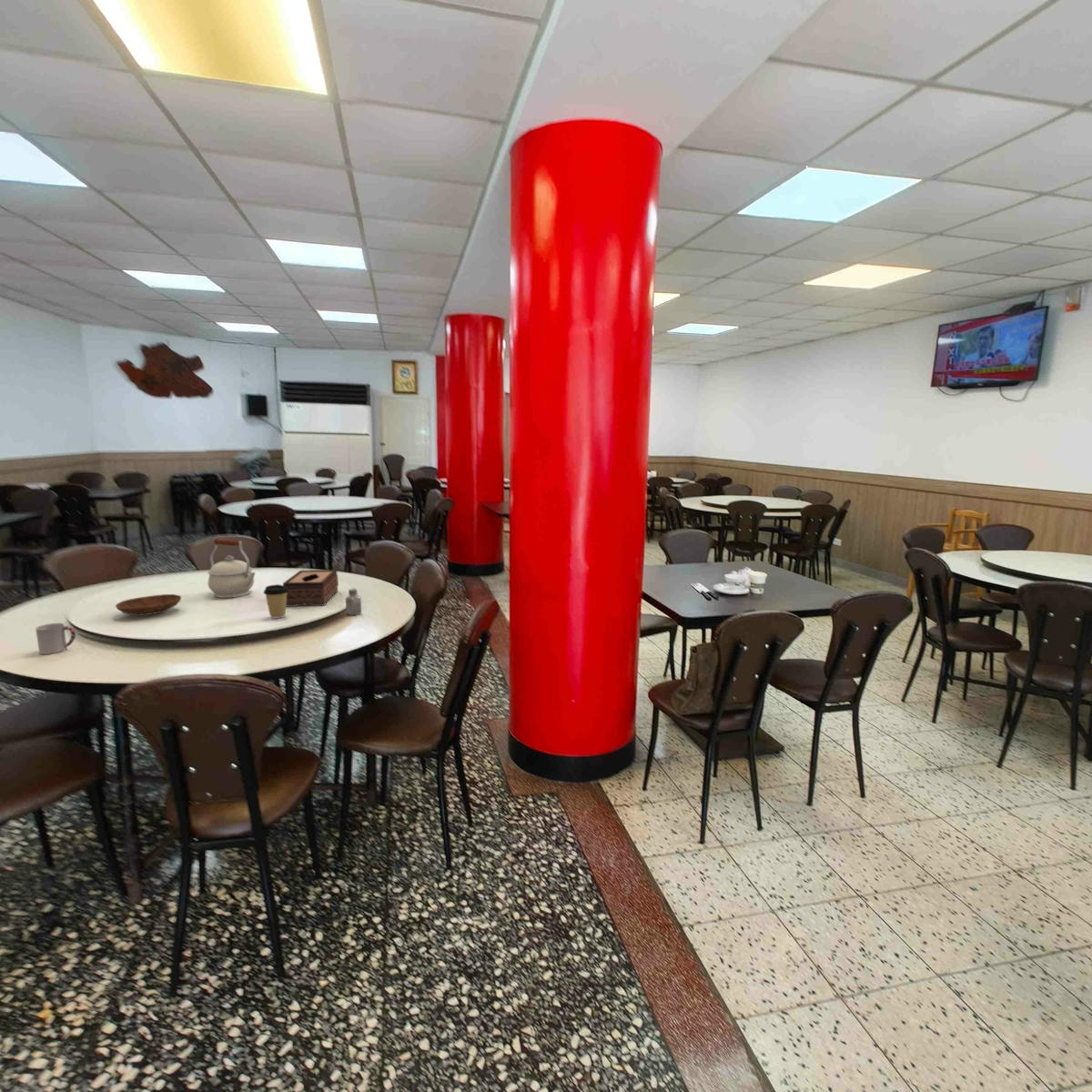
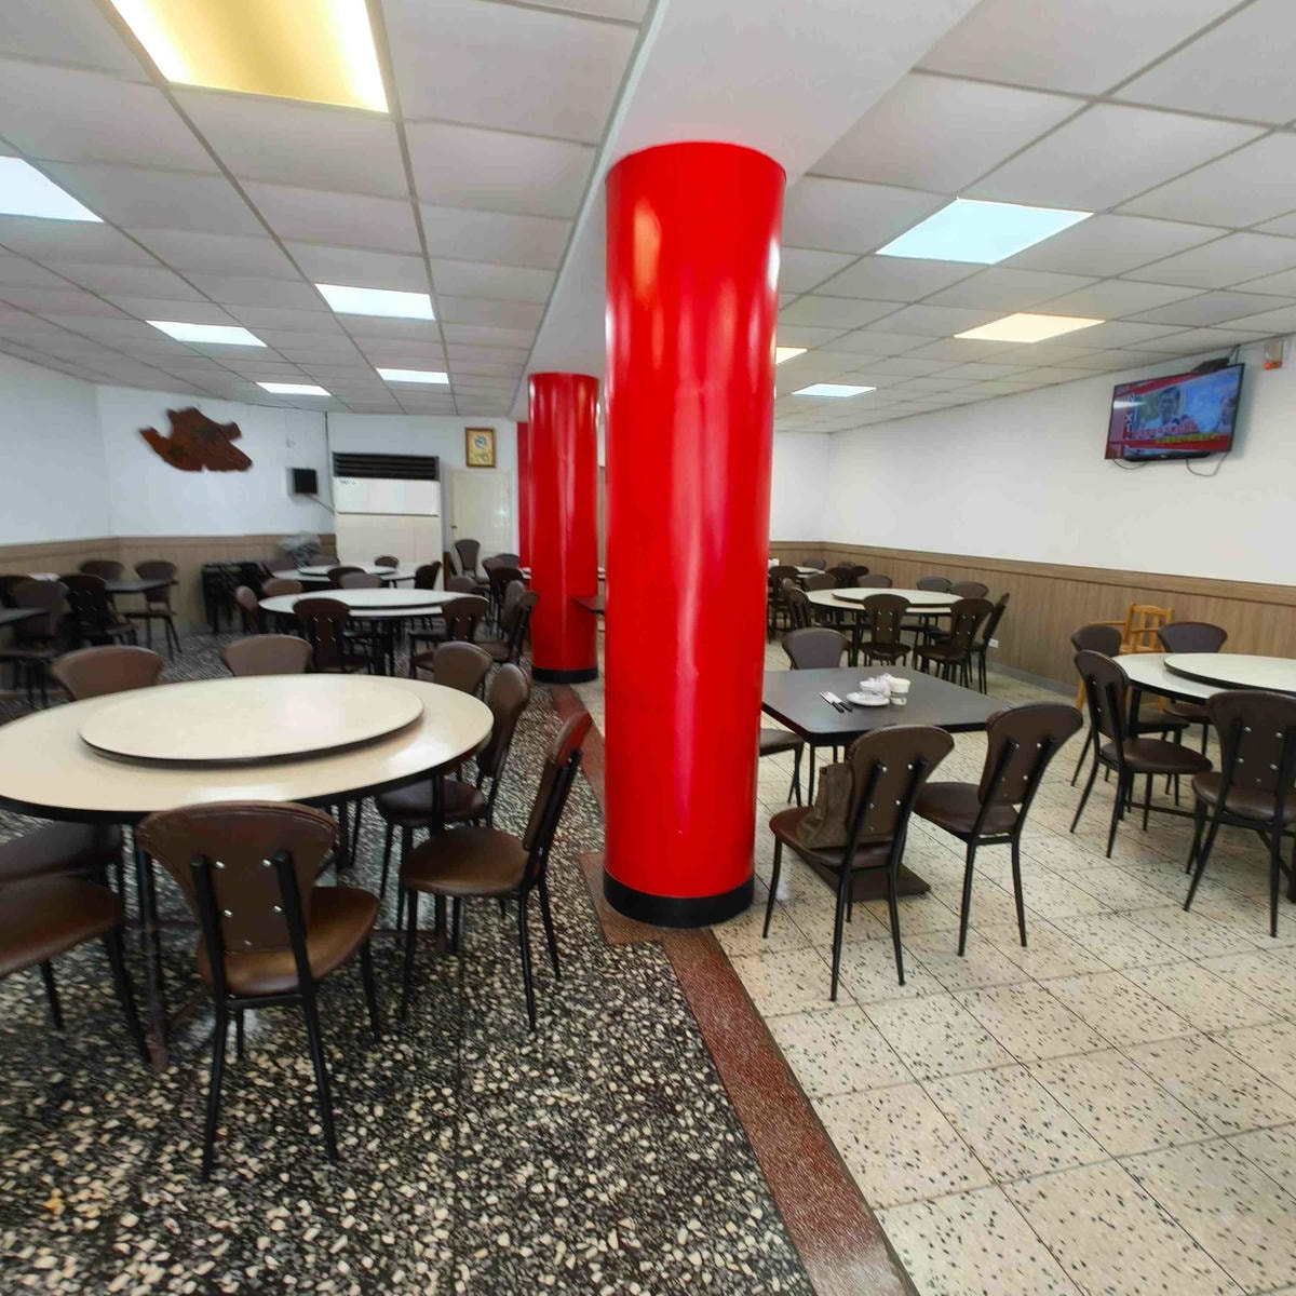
- cup [35,622,76,655]
- kettle [207,538,257,599]
- bowl [115,593,182,617]
- saltshaker [345,588,362,616]
- tissue box [282,569,339,608]
- coffee cup [262,583,288,620]
